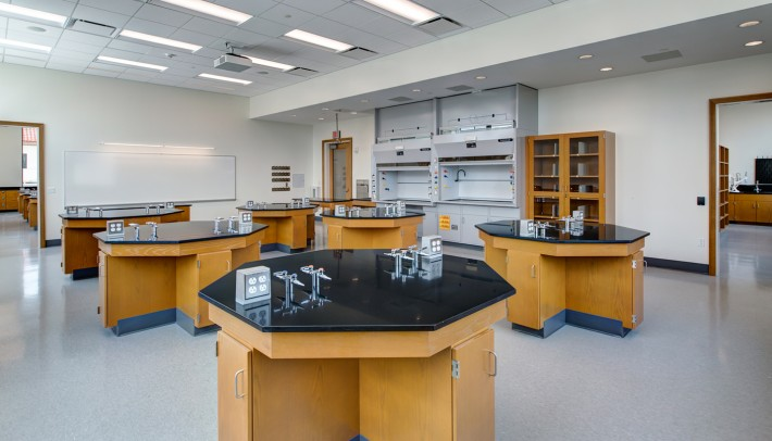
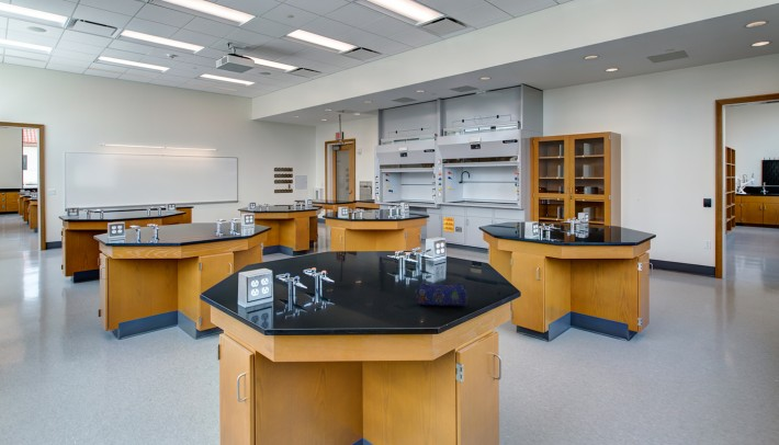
+ pencil case [414,282,468,307]
